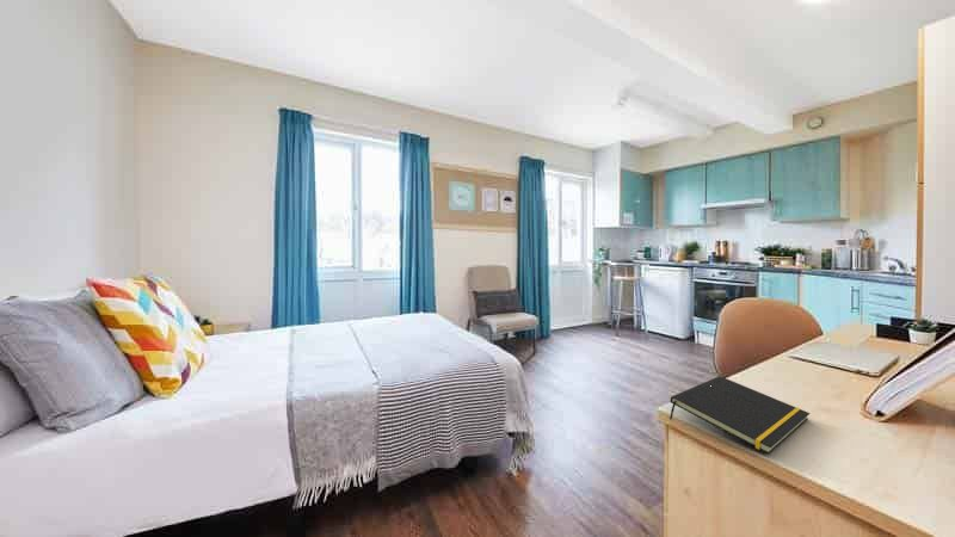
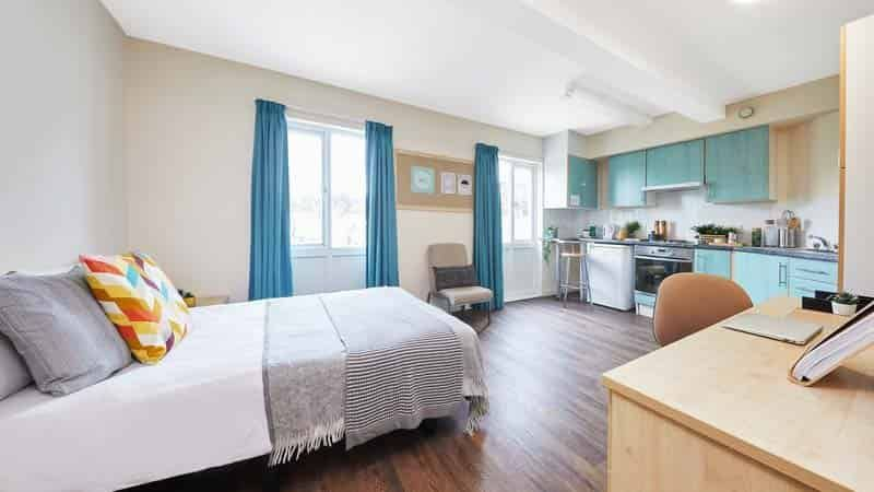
- notepad [668,375,811,455]
